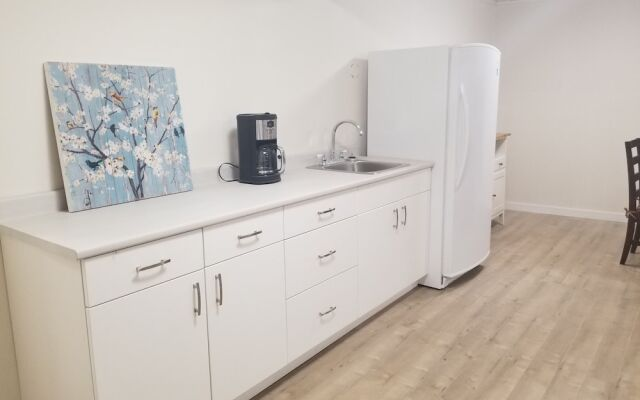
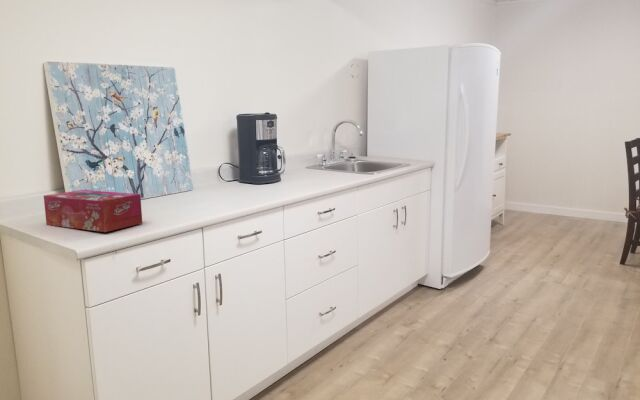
+ tissue box [43,189,143,233]
